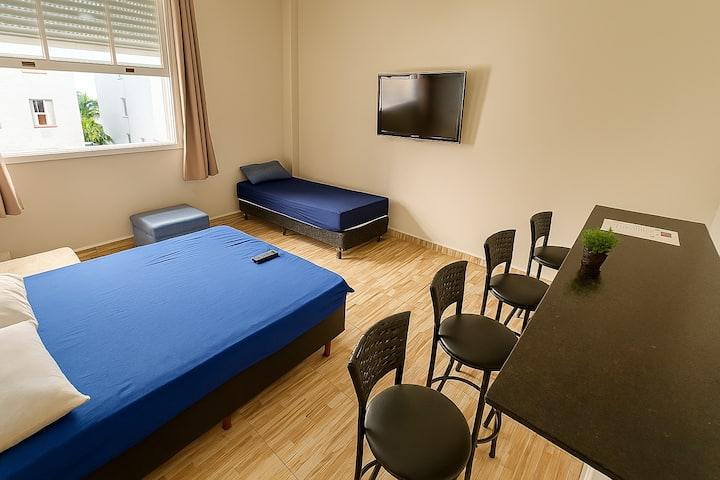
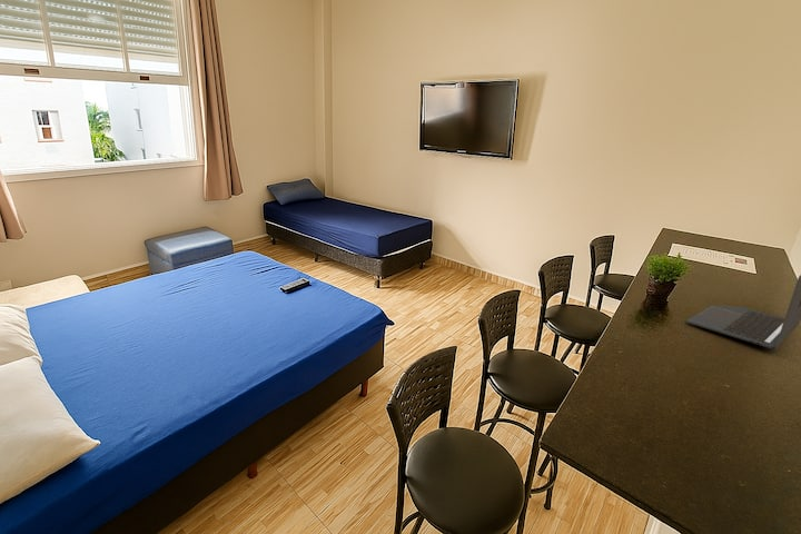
+ laptop [686,274,801,350]
